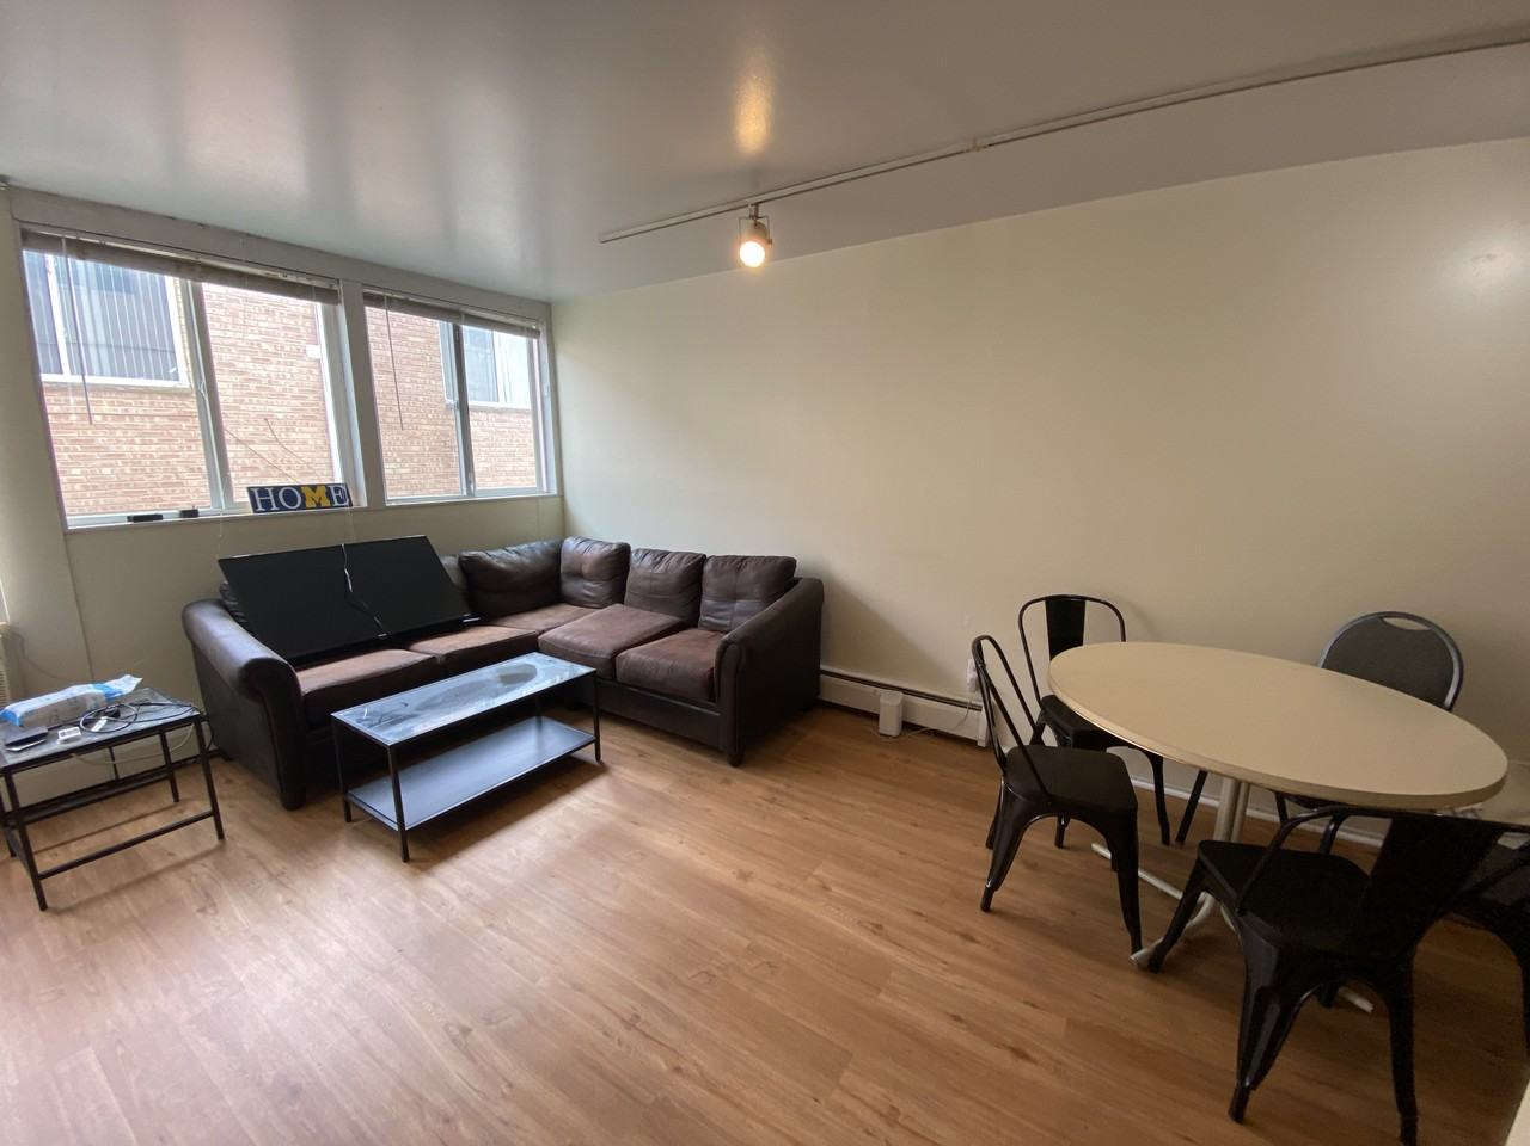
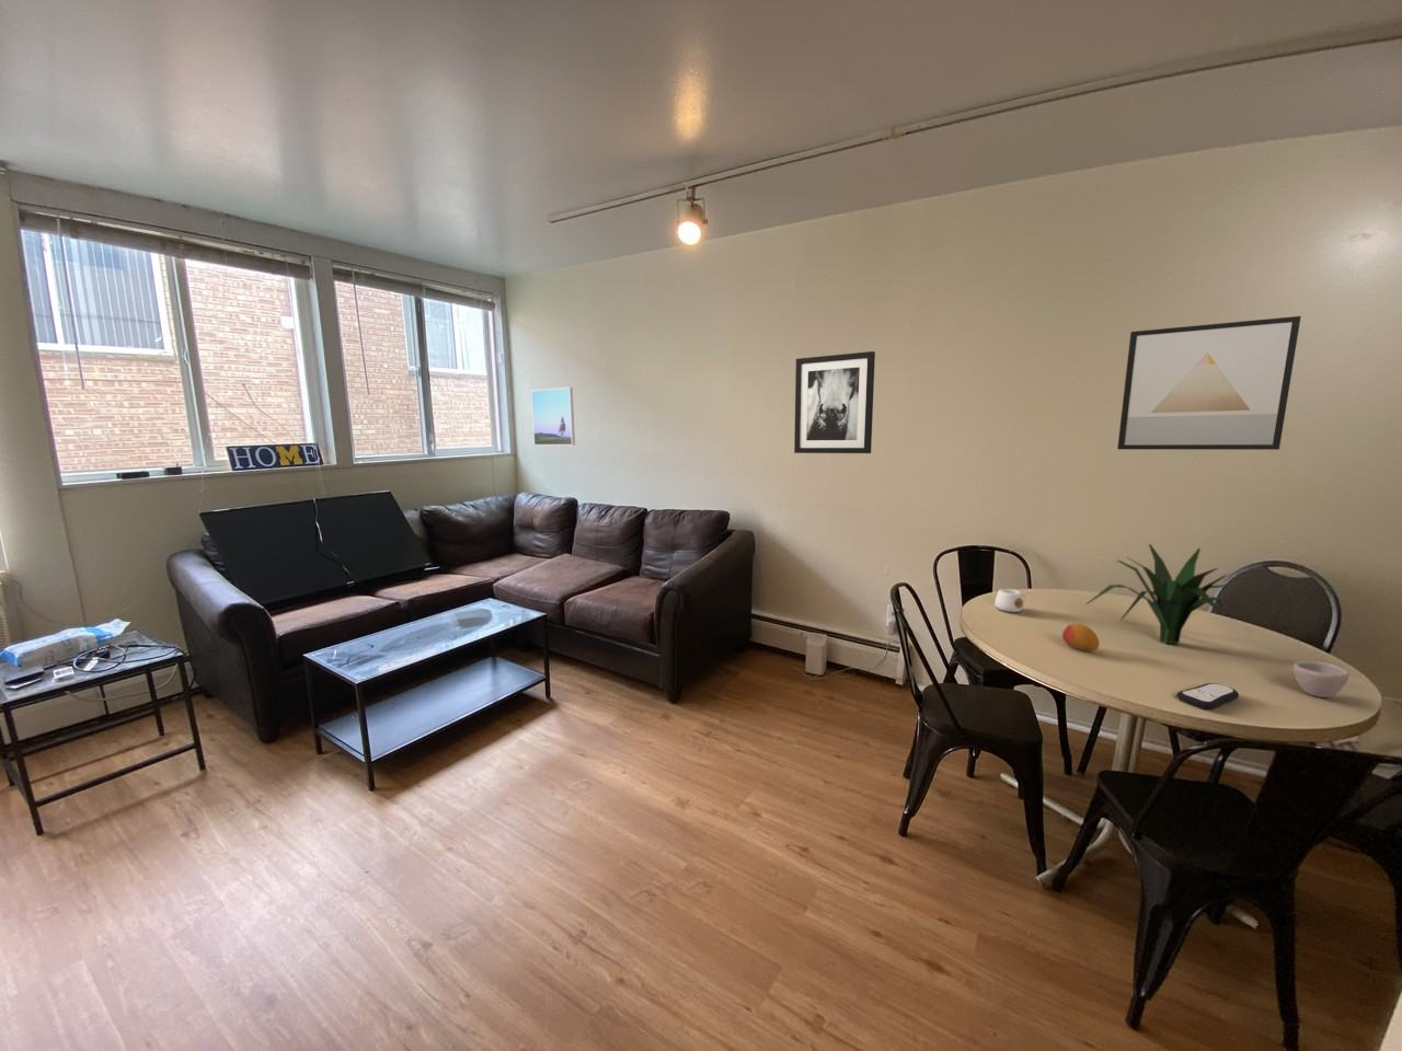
+ wall art [793,350,877,455]
+ plant [1084,543,1265,645]
+ wall art [1116,316,1303,452]
+ mug [994,588,1027,613]
+ fruit [1061,623,1101,654]
+ remote control [1177,682,1240,711]
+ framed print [530,386,576,447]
+ cup [1293,660,1349,699]
